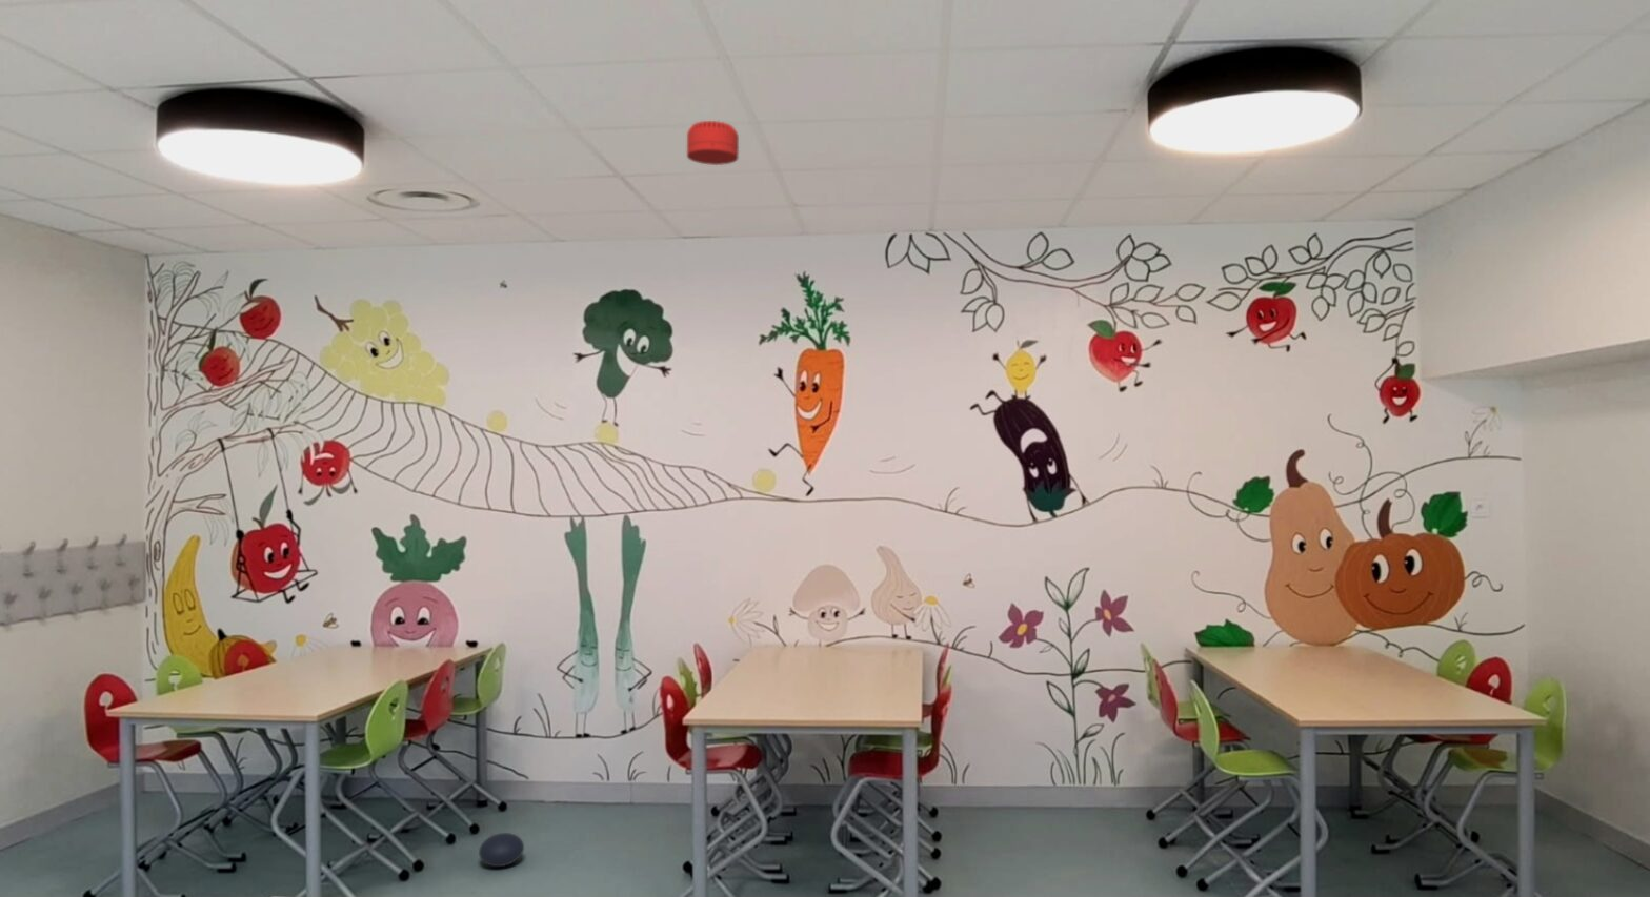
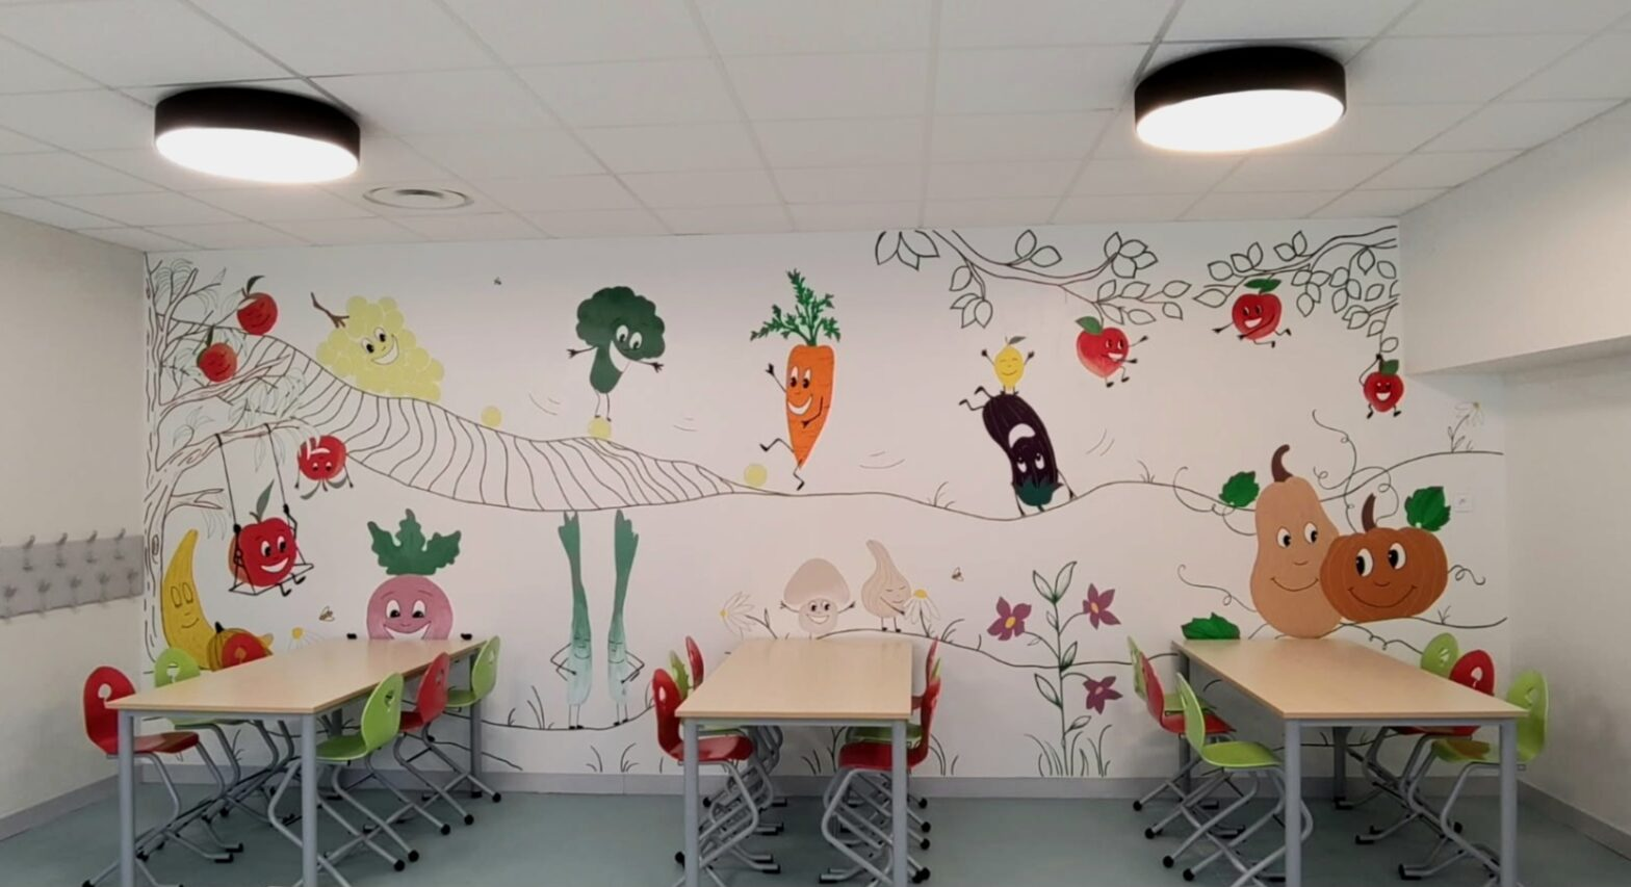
- smoke detector [686,120,739,166]
- ball [477,832,525,867]
